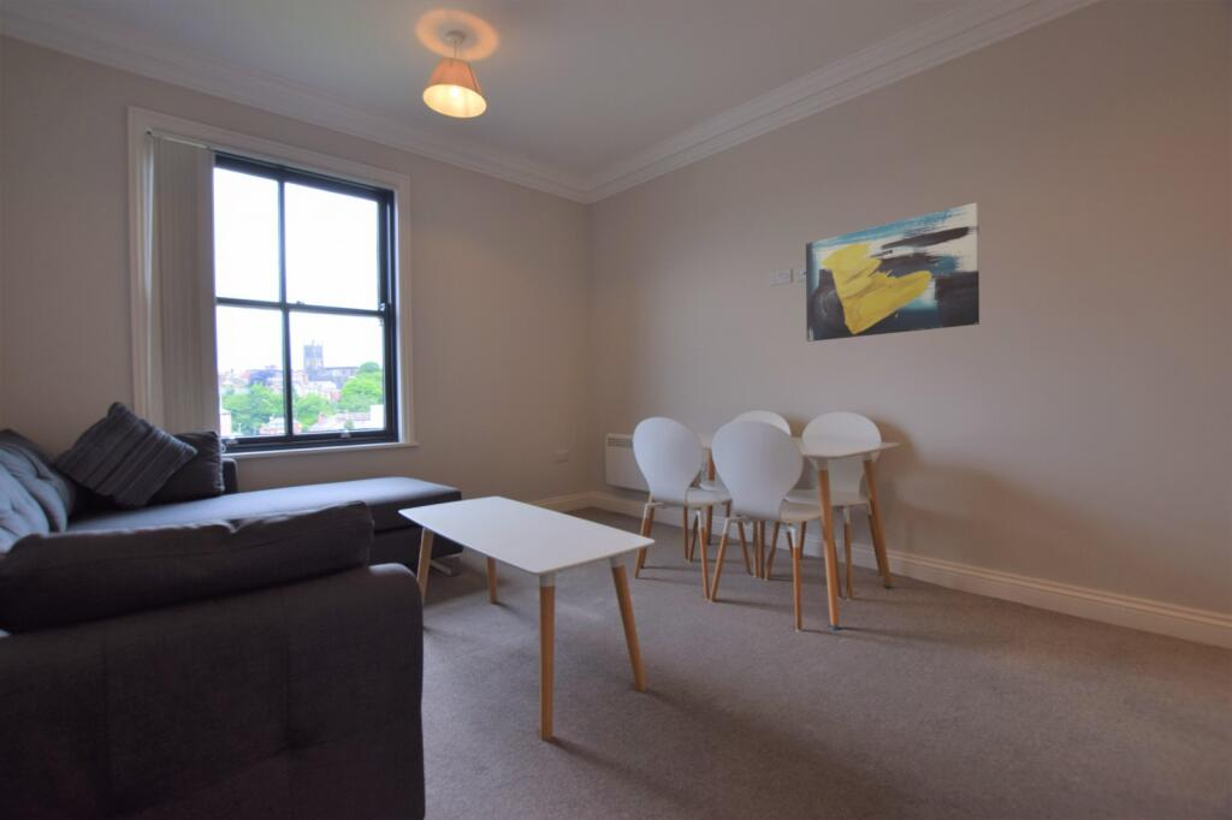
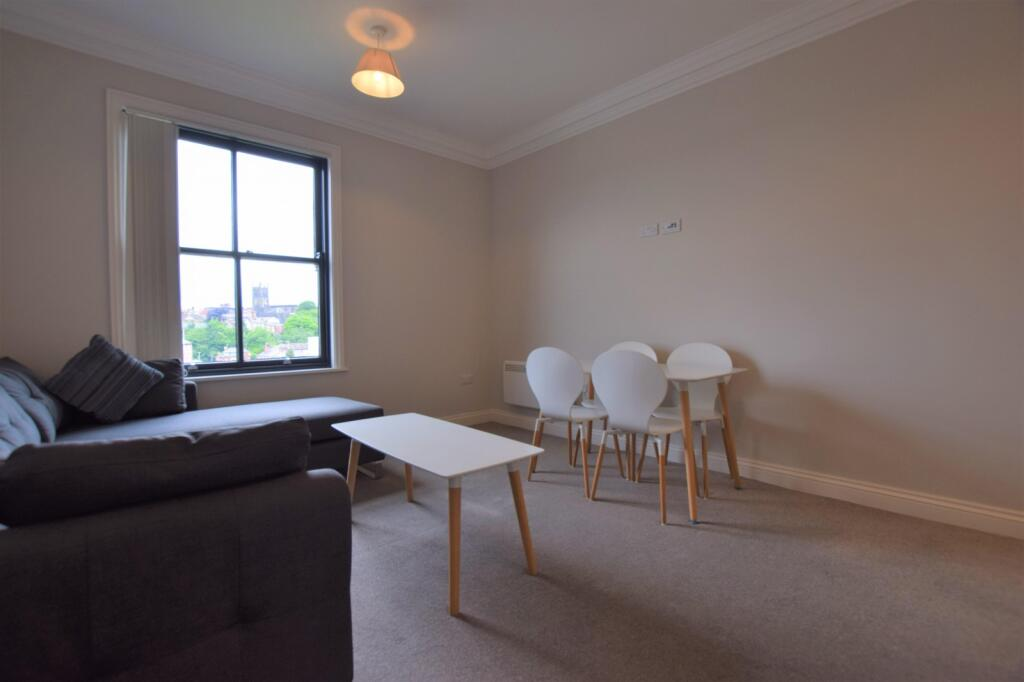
- wall art [805,201,981,343]
